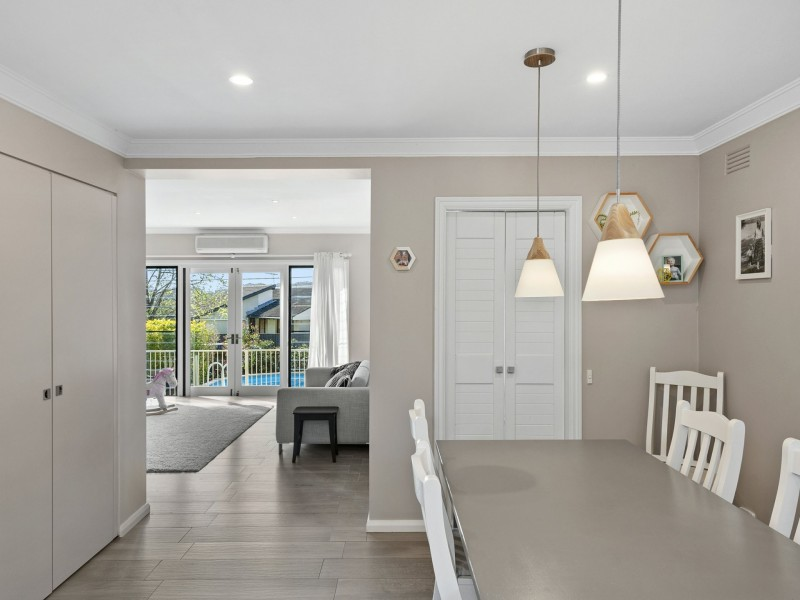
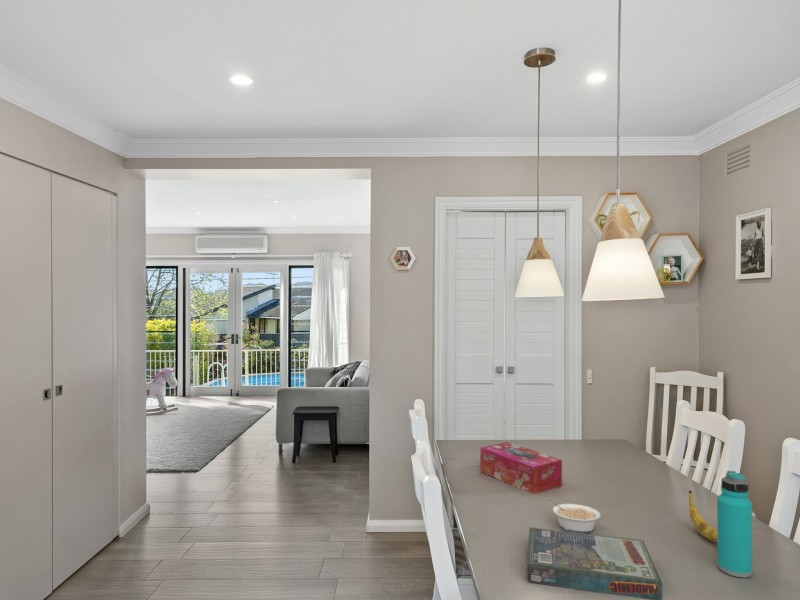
+ tissue box [479,441,563,495]
+ legume [547,498,601,534]
+ banana [688,490,717,543]
+ water bottle [716,470,753,579]
+ board game [527,526,663,600]
